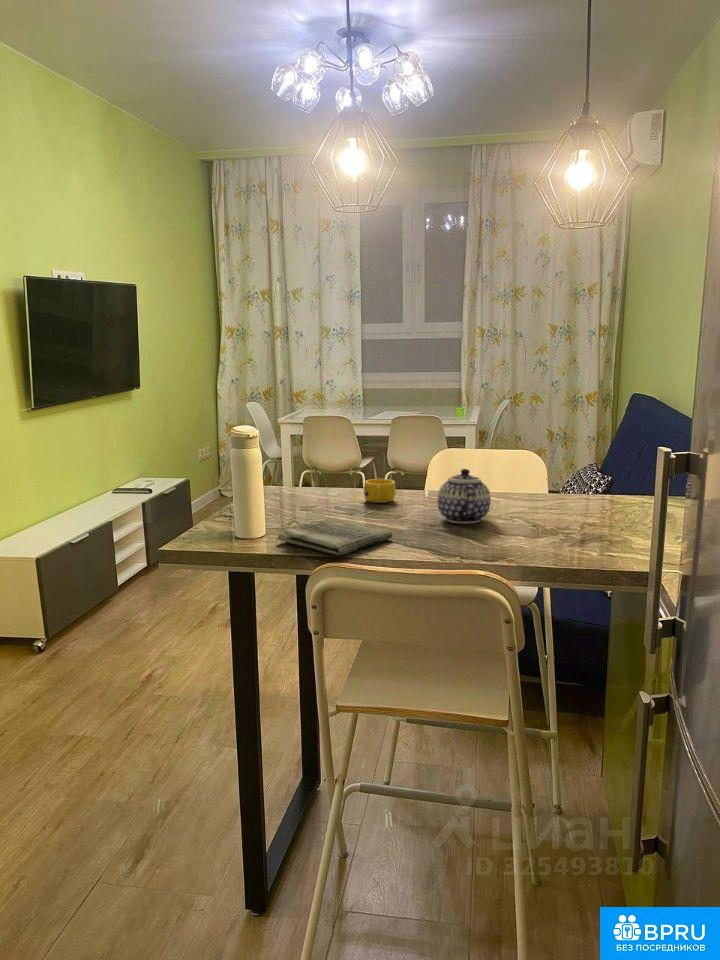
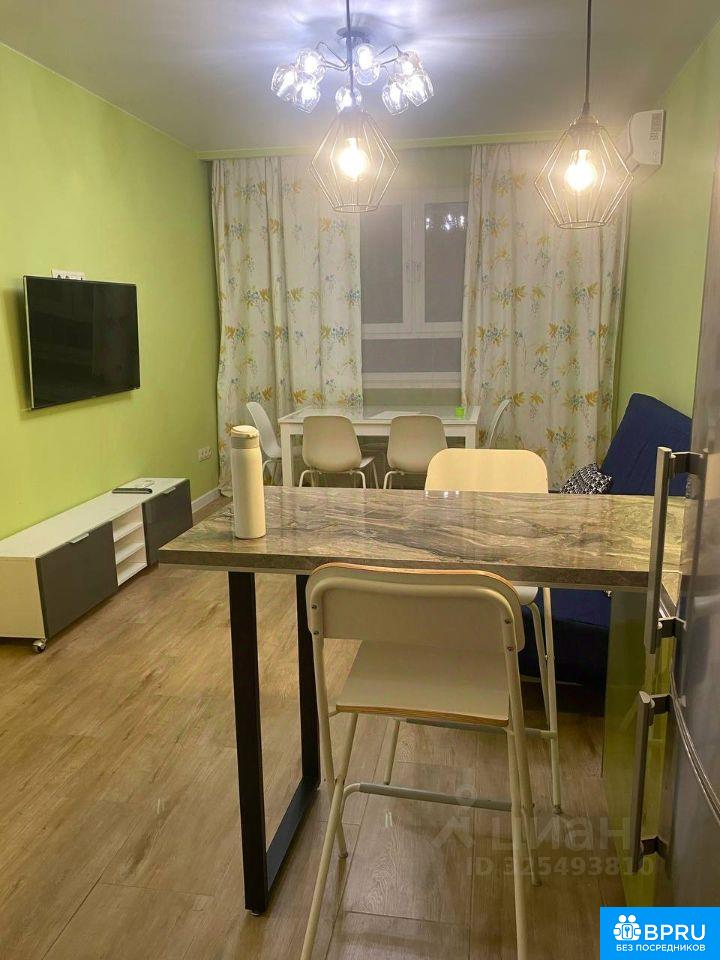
- dish towel [277,518,393,556]
- teapot [437,468,492,525]
- cup [363,478,397,504]
